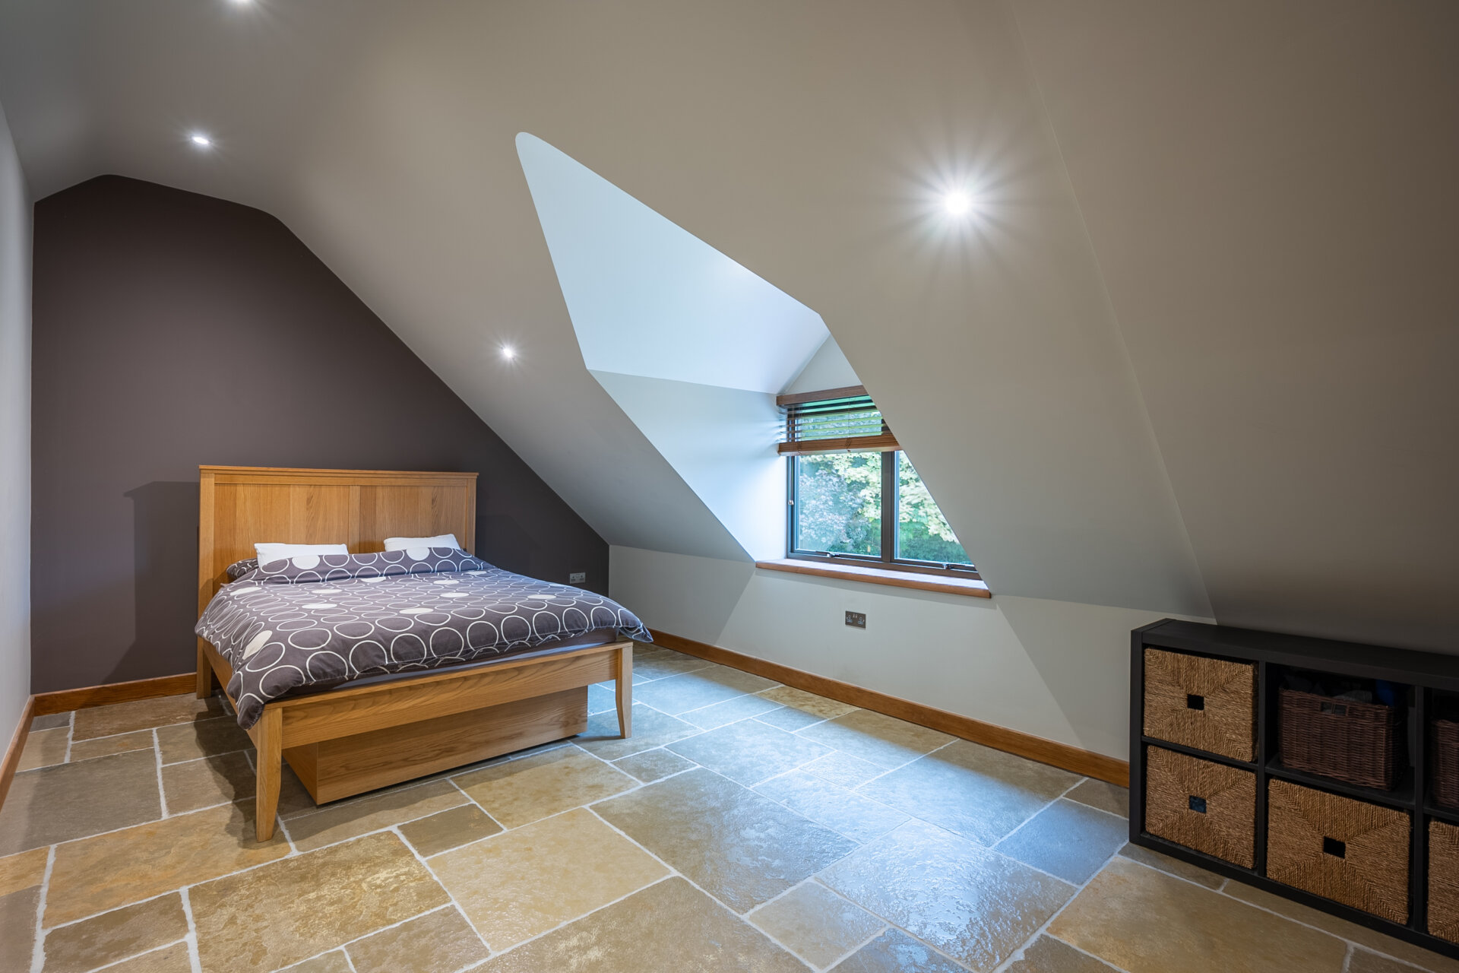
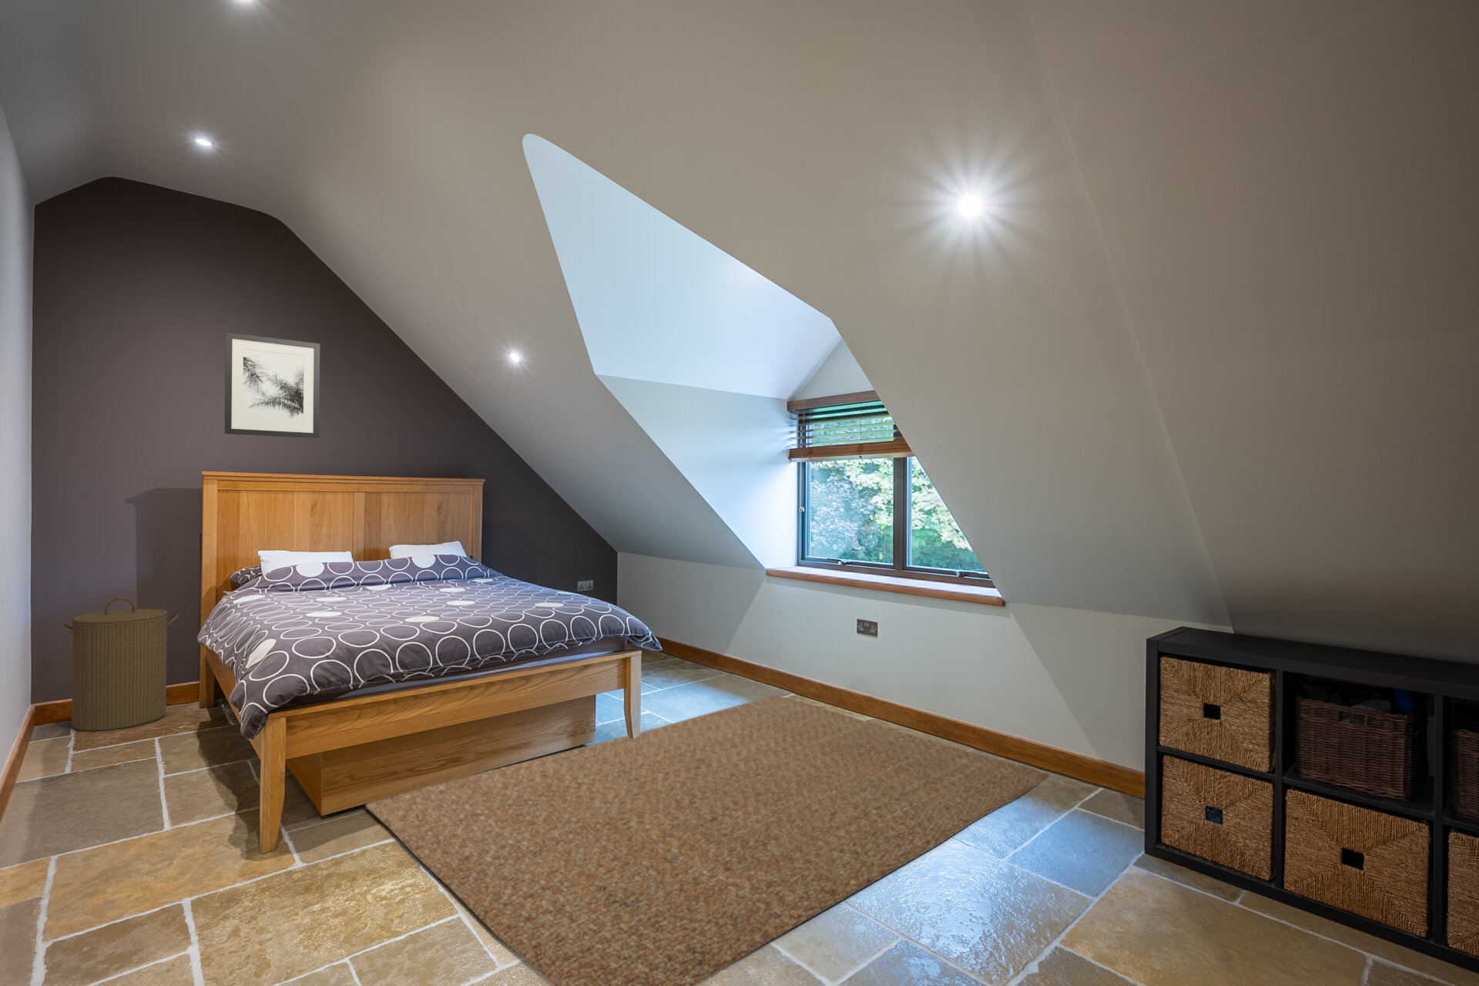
+ wall art [223,331,320,439]
+ laundry hamper [59,596,178,732]
+ rug [364,694,1051,986]
